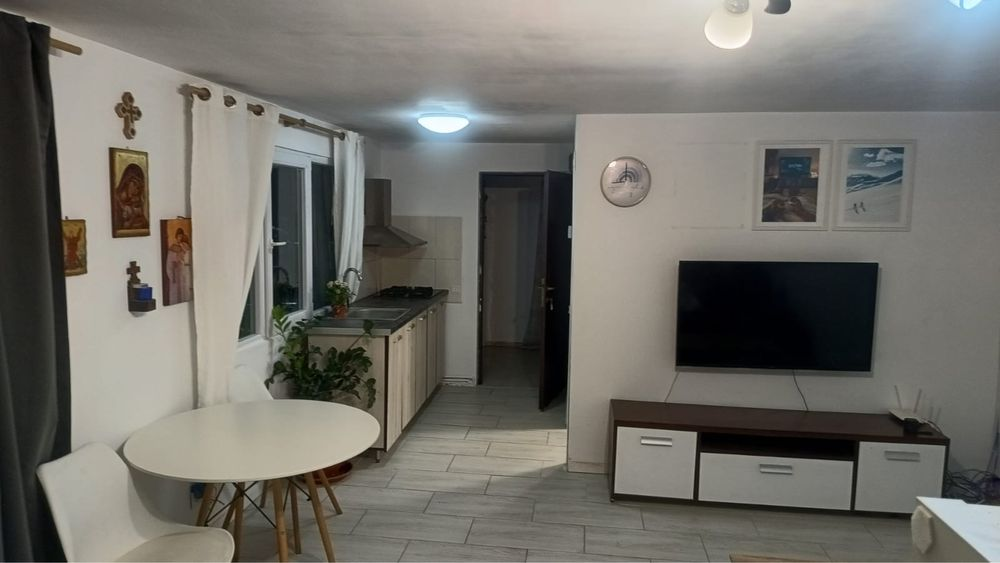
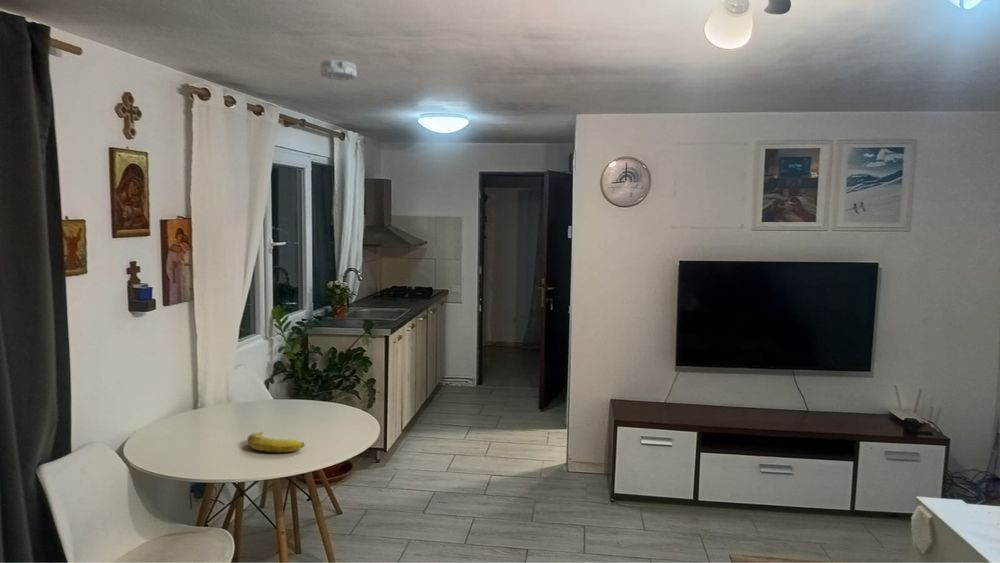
+ banana [246,431,305,453]
+ smoke detector [319,59,357,81]
